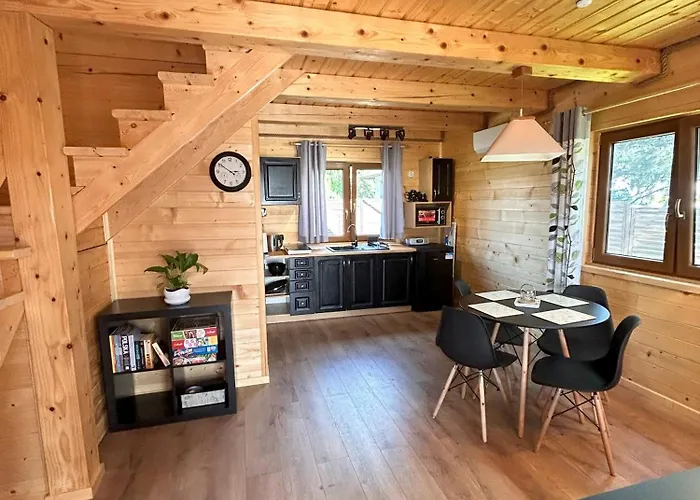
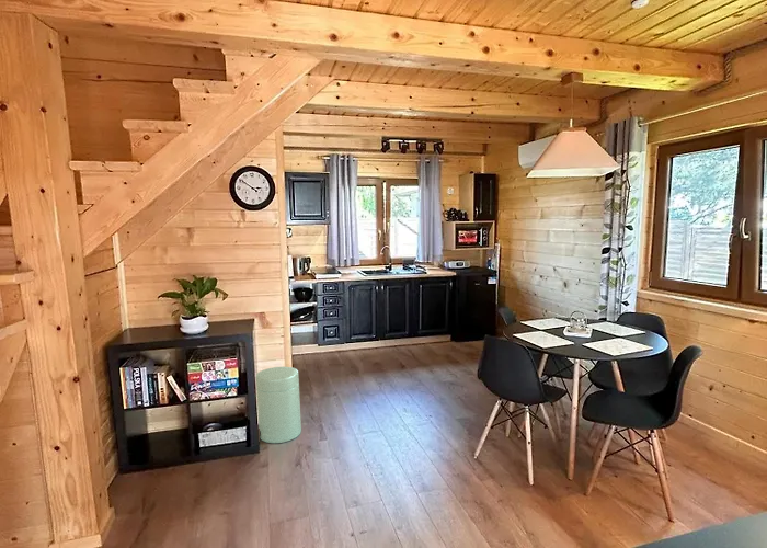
+ trash can [255,366,302,444]
